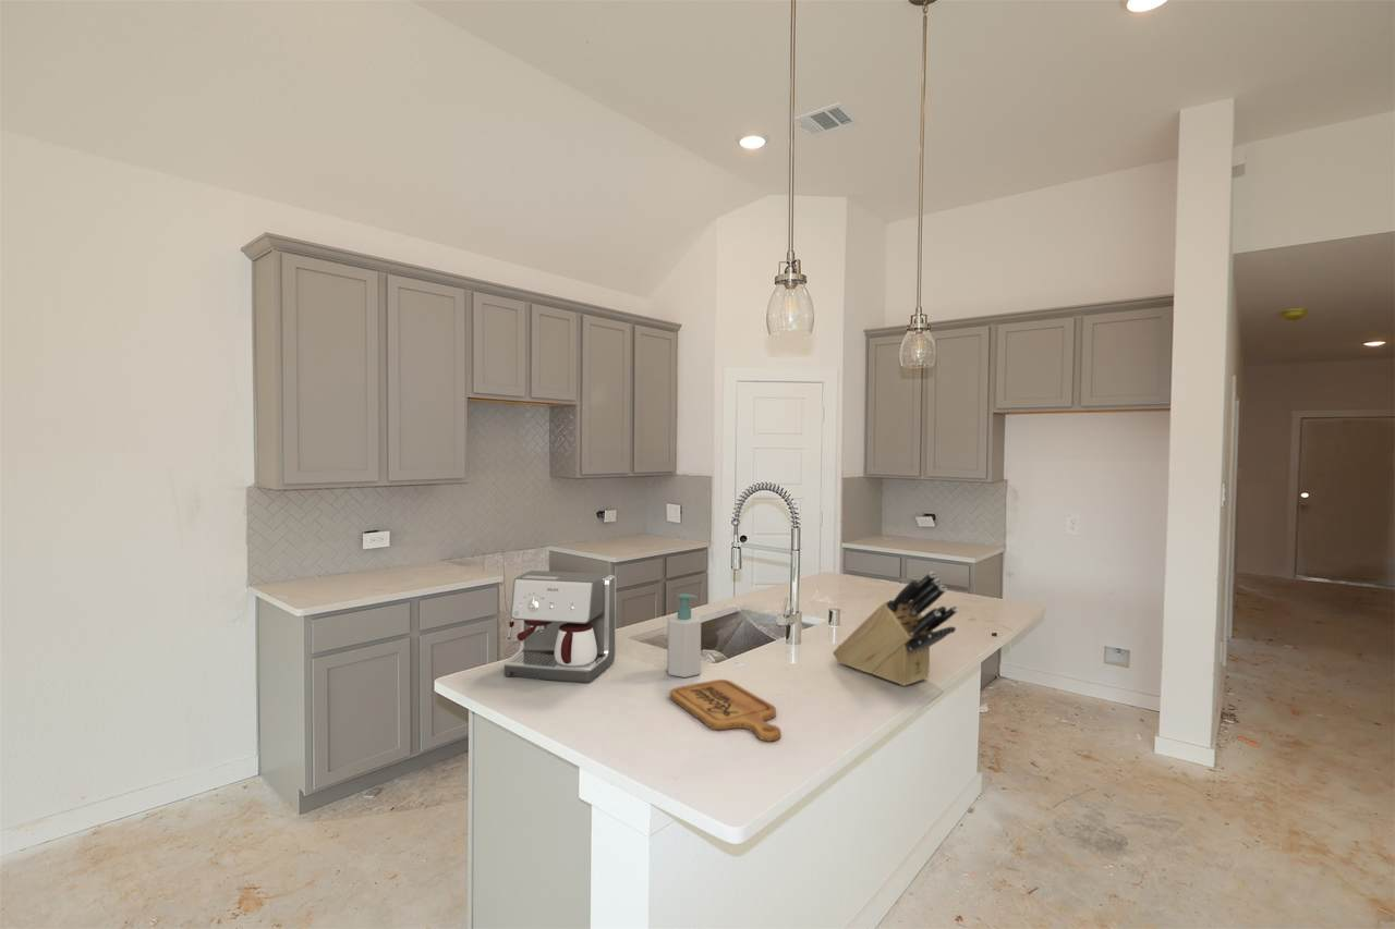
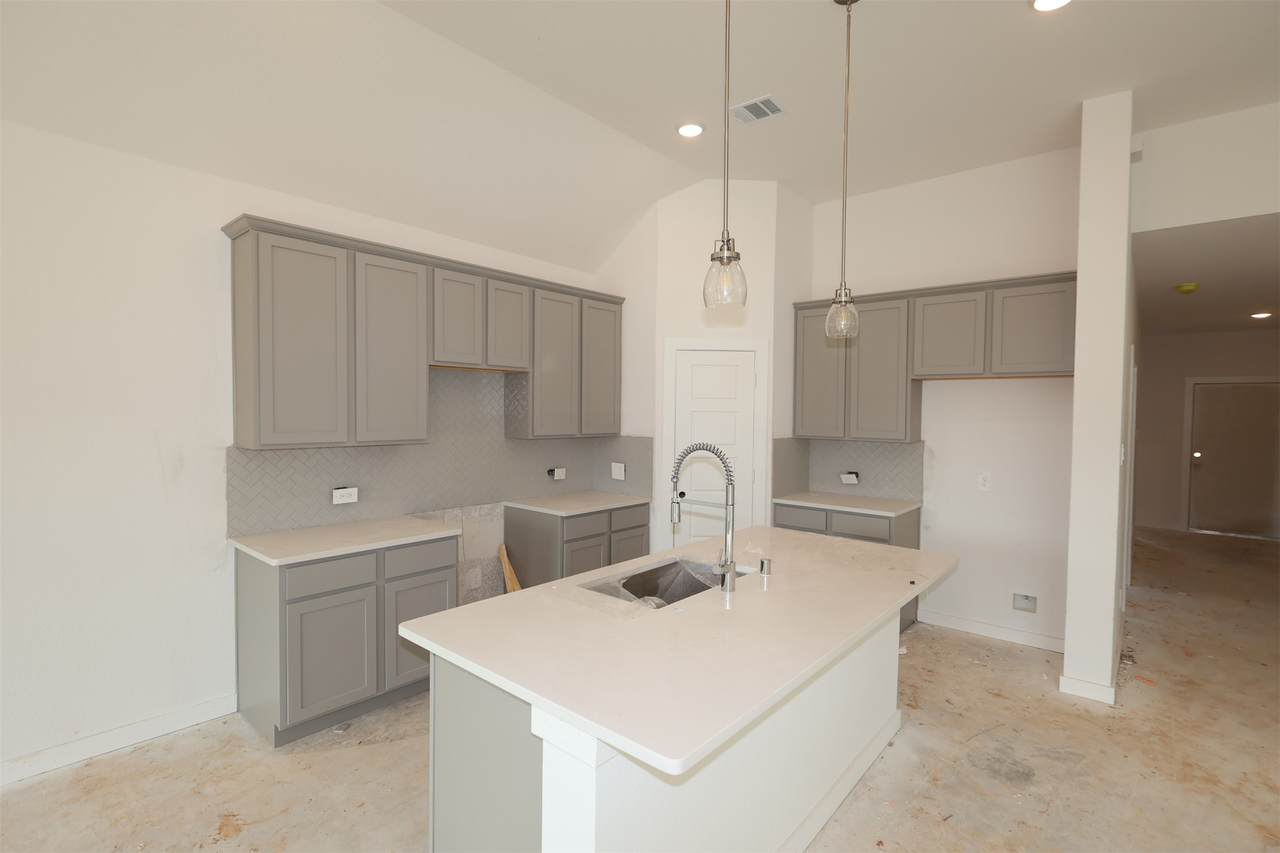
- soap bottle [667,592,702,679]
- cutting board [669,679,781,743]
- knife block [832,571,959,687]
- coffee maker [504,570,617,684]
